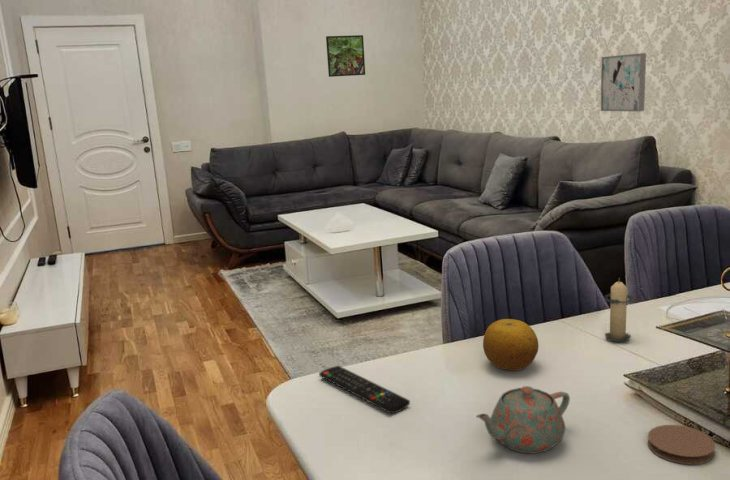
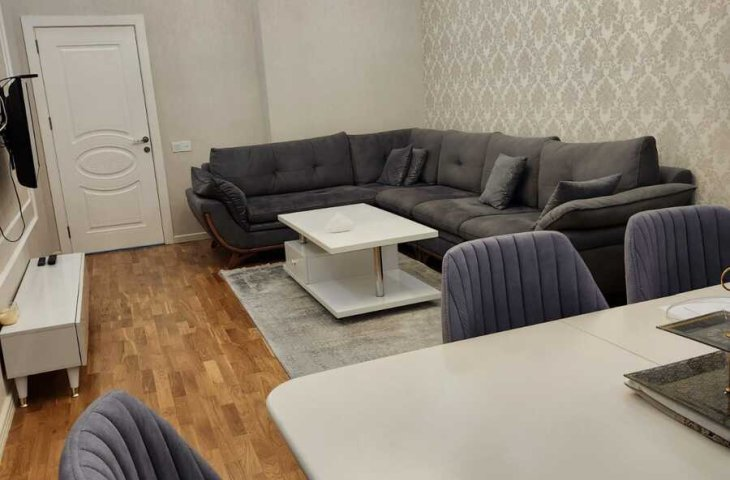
- coaster [647,424,716,465]
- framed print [325,34,366,78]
- teapot [476,385,571,454]
- candle [603,277,634,343]
- fruit [482,318,540,372]
- remote control [318,365,411,414]
- wall art [600,52,647,113]
